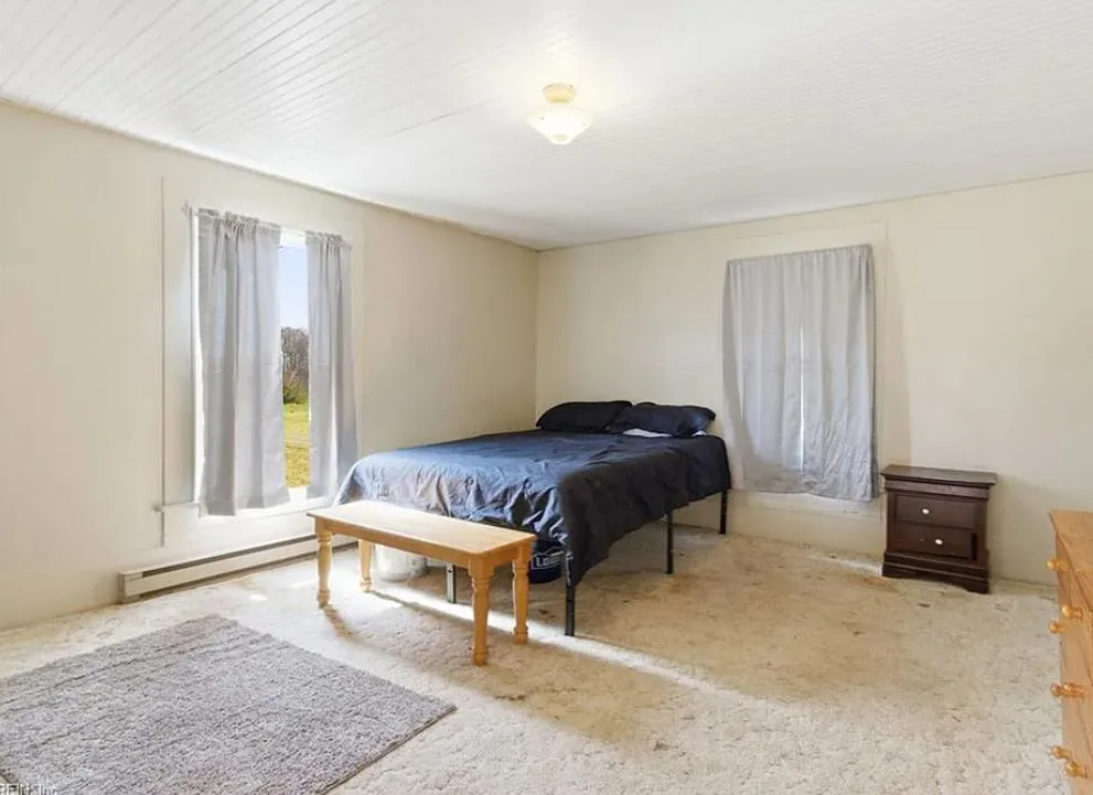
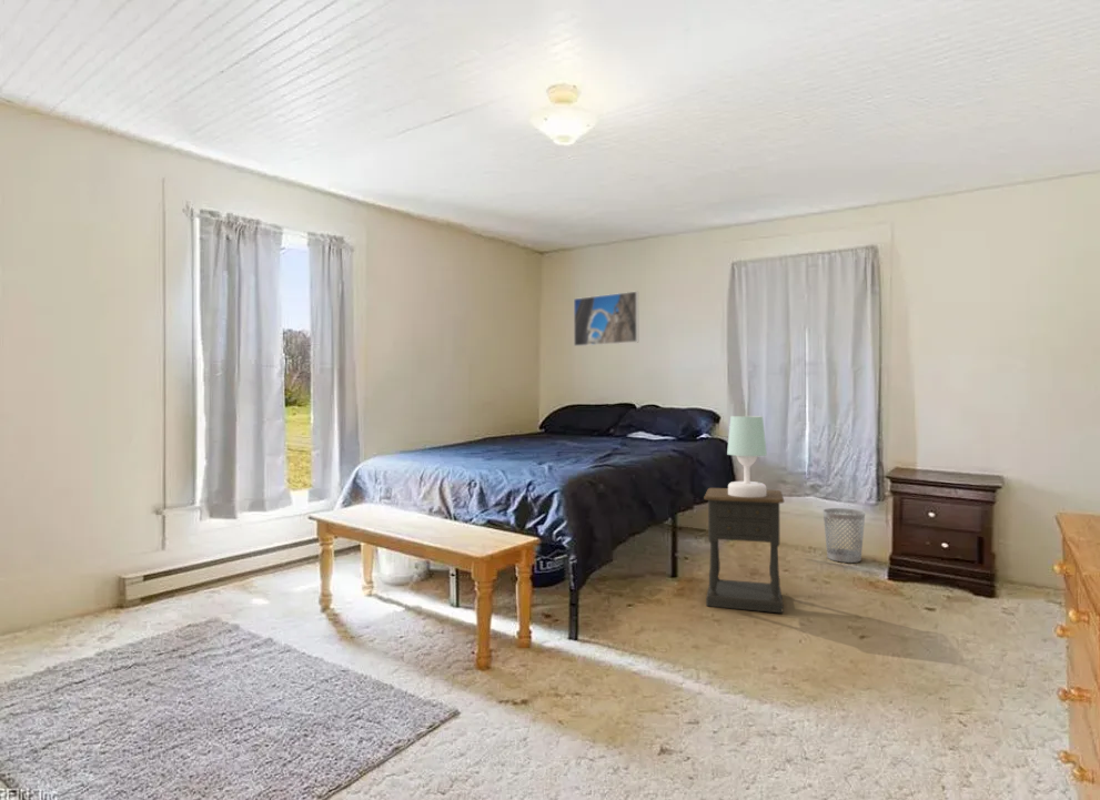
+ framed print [573,290,639,347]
+ wastebasket [823,507,866,564]
+ nightstand [703,487,785,614]
+ table lamp [726,415,768,497]
